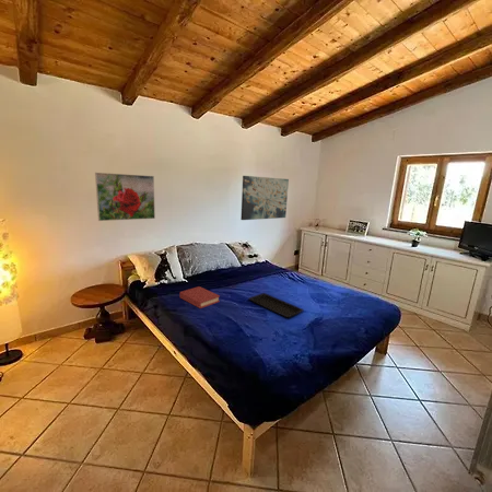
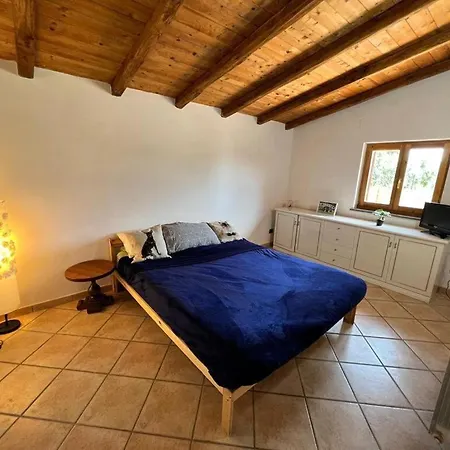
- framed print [94,172,156,222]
- serving tray [247,292,305,318]
- wall art [241,175,290,221]
- hardback book [179,285,221,309]
